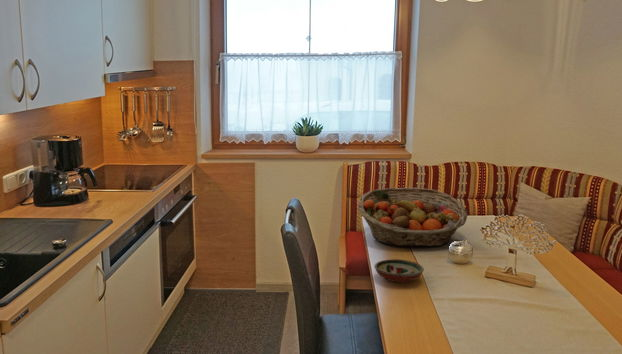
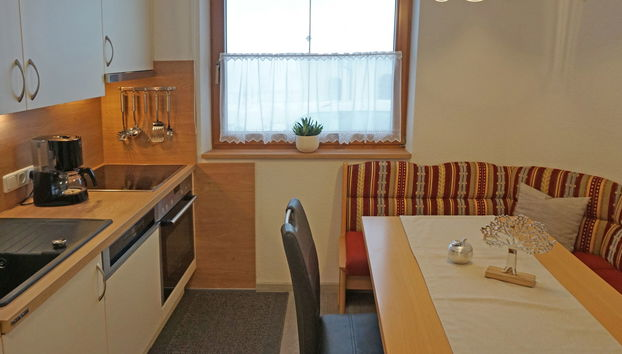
- fruit basket [357,187,468,247]
- decorative bowl [373,258,425,284]
